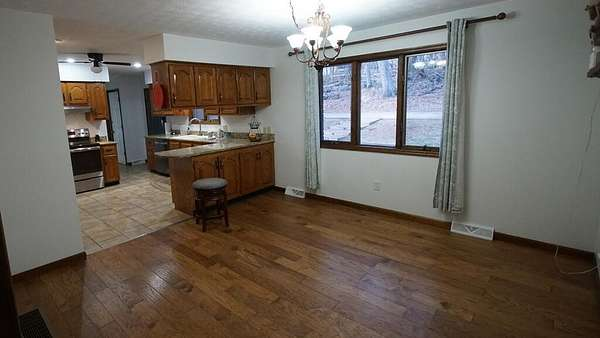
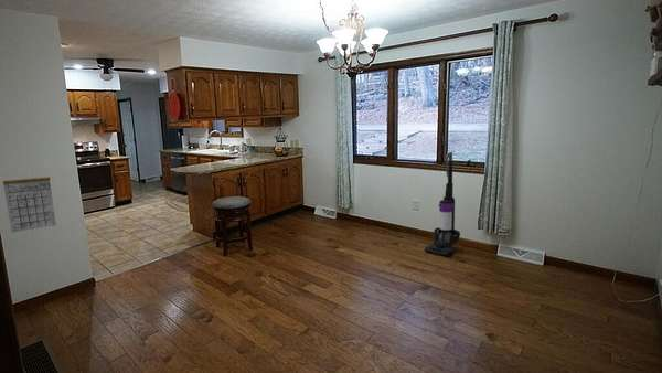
+ vacuum cleaner [424,151,461,256]
+ calendar [2,170,57,234]
